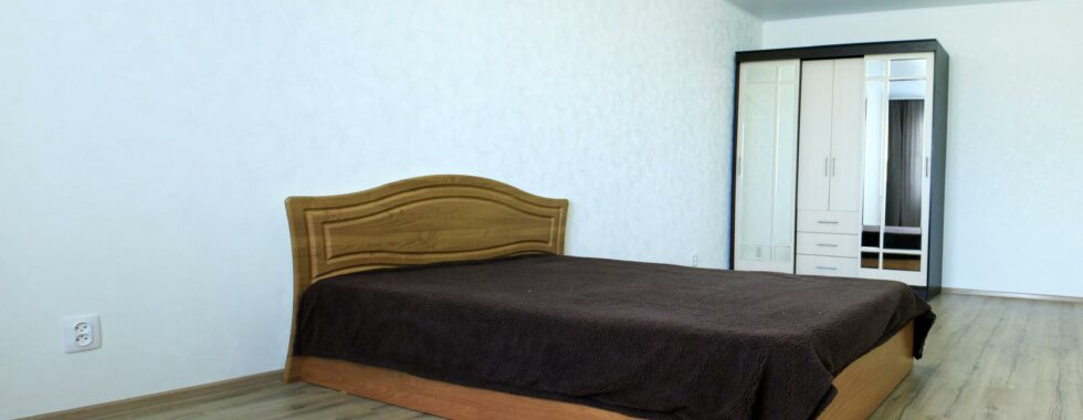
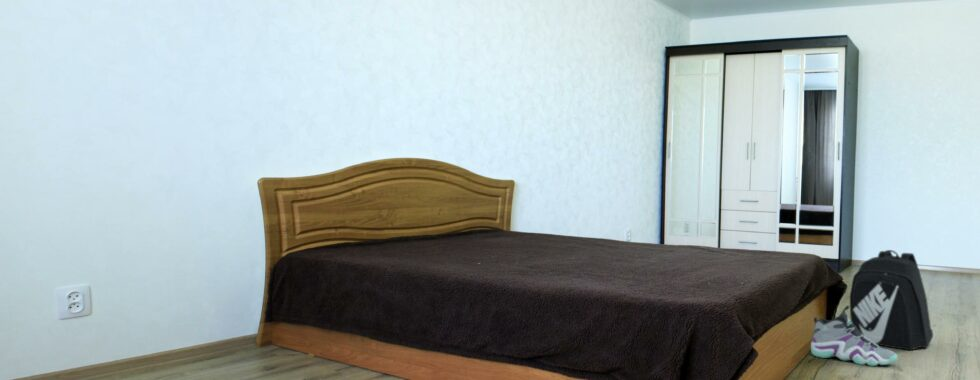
+ backpack [849,249,934,352]
+ sneaker [810,304,898,367]
